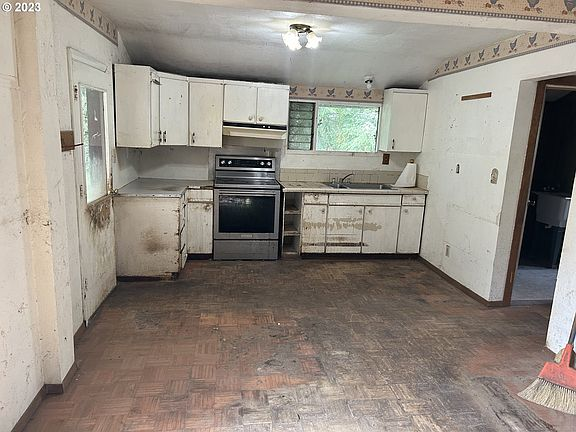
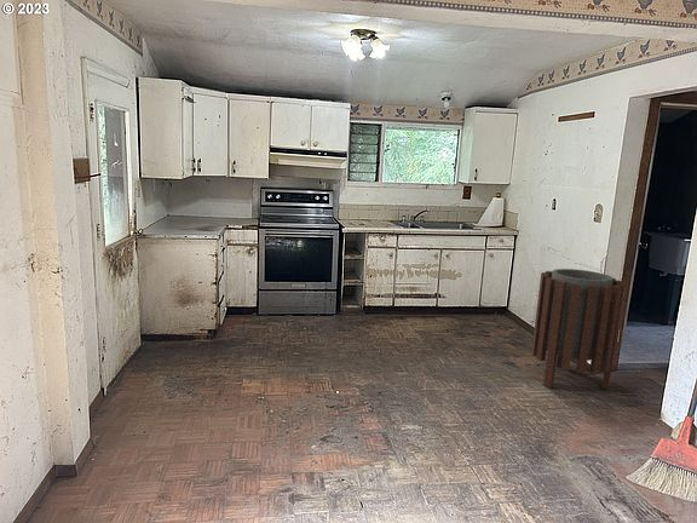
+ trash can [530,268,626,391]
